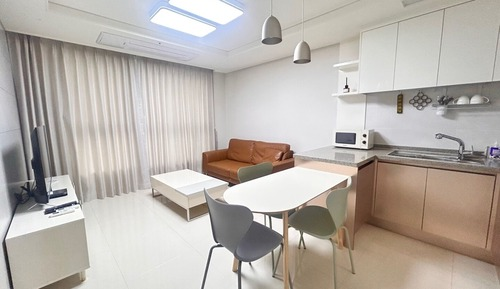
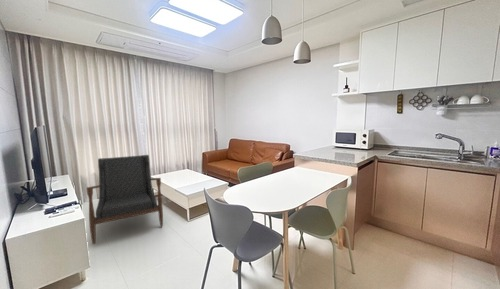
+ armchair [86,154,164,245]
